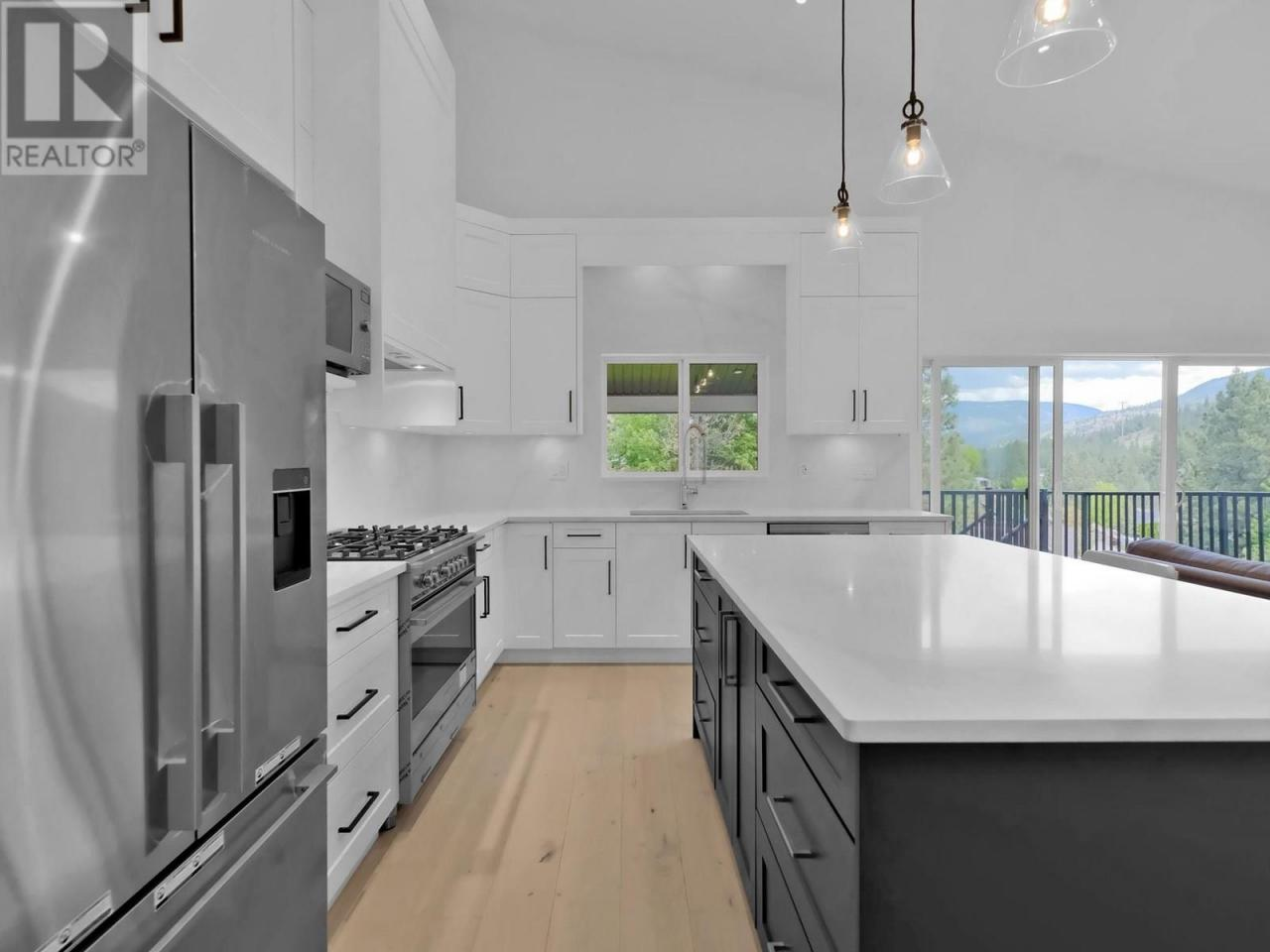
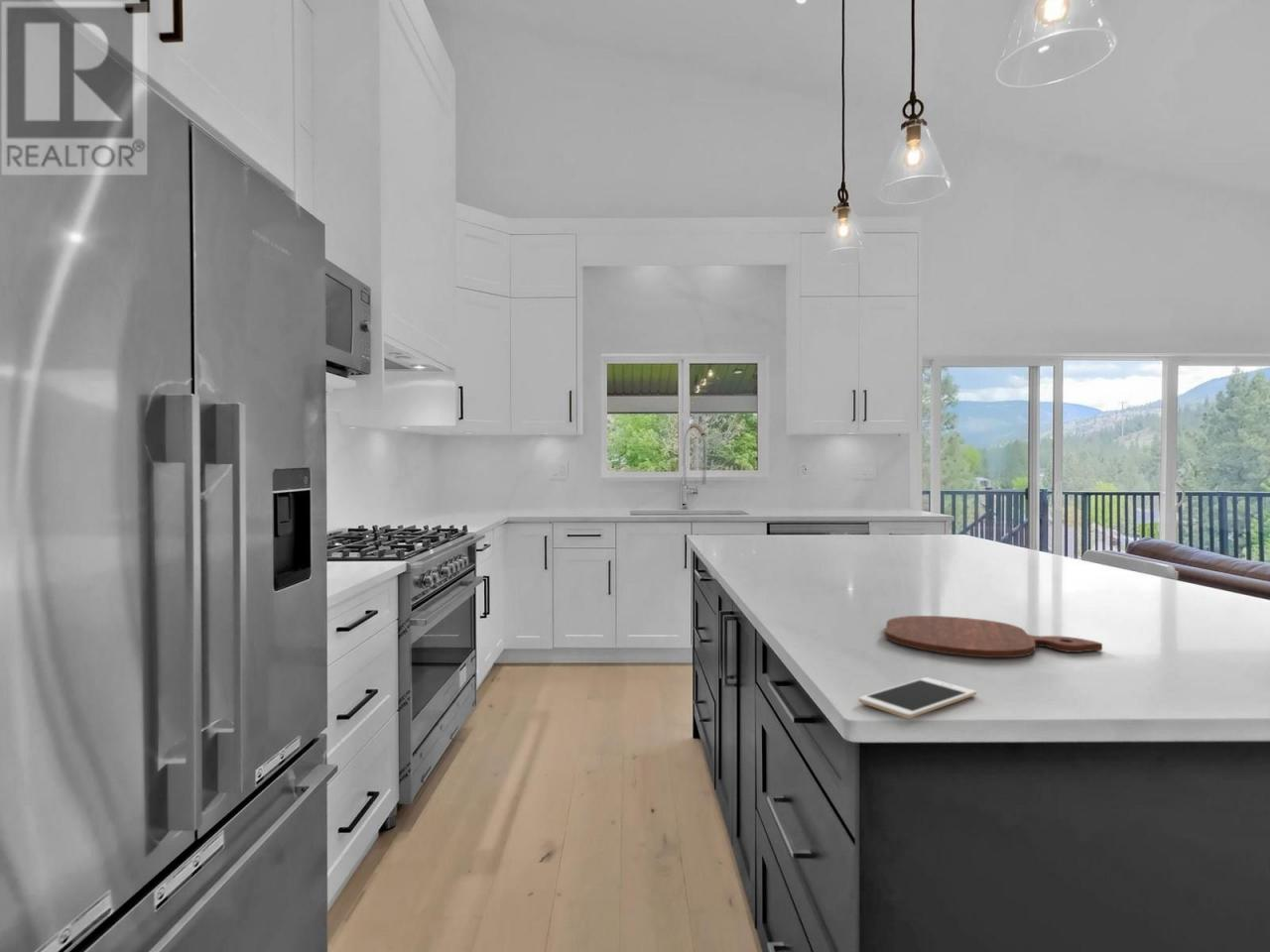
+ cell phone [857,676,977,719]
+ cutting board [883,615,1103,658]
